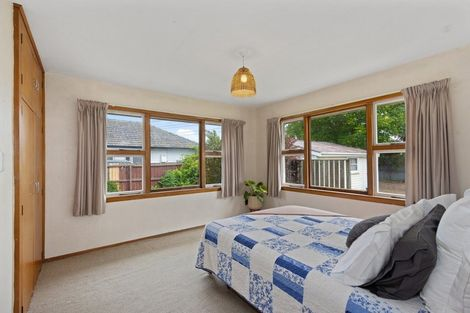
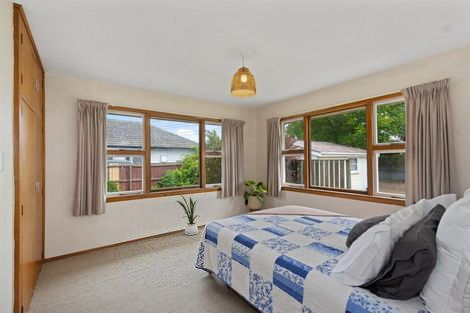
+ house plant [176,194,201,236]
